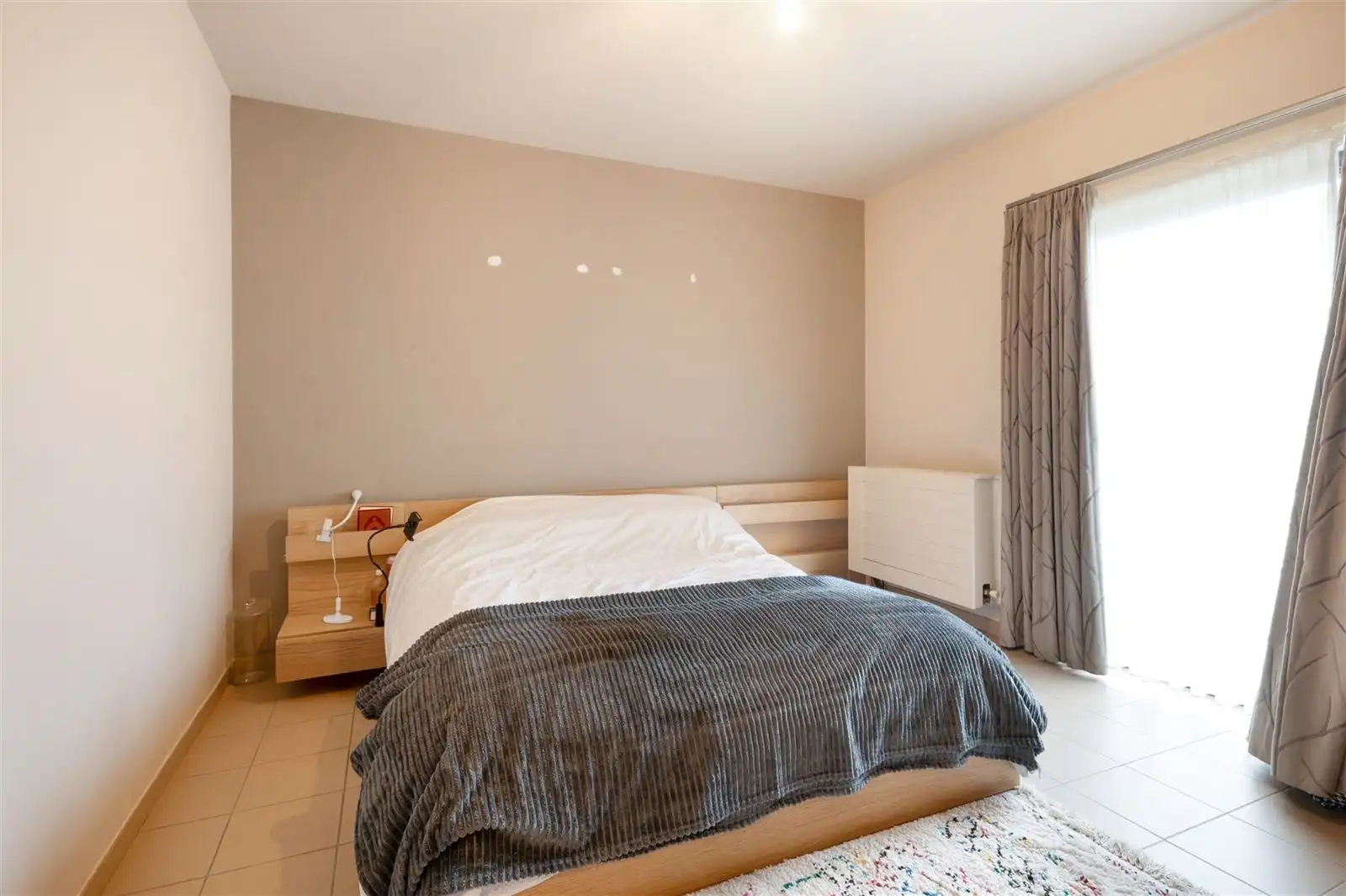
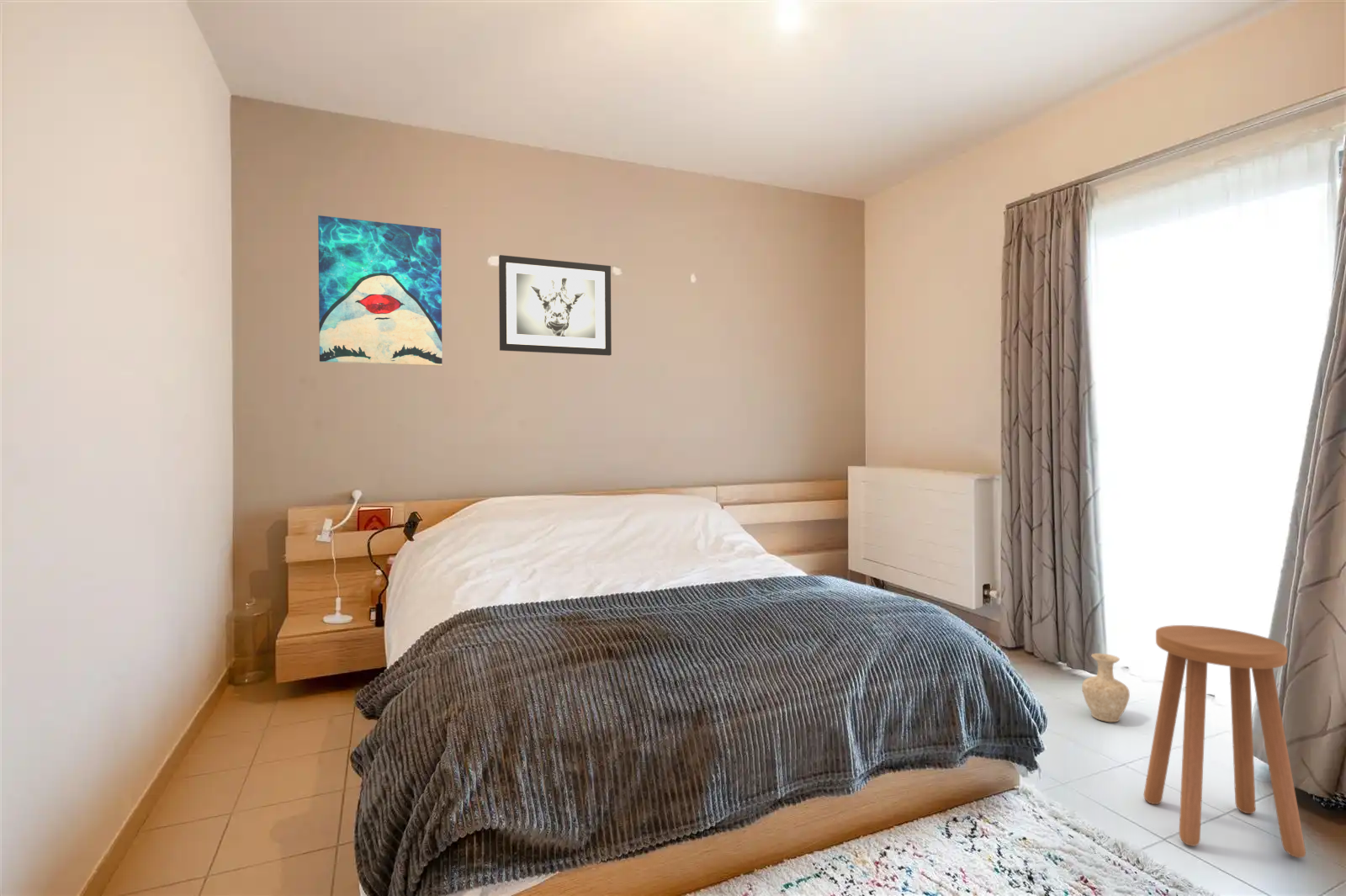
+ vase [1081,653,1131,723]
+ wall art [498,254,612,357]
+ wall art [317,215,443,368]
+ stool [1143,624,1306,859]
